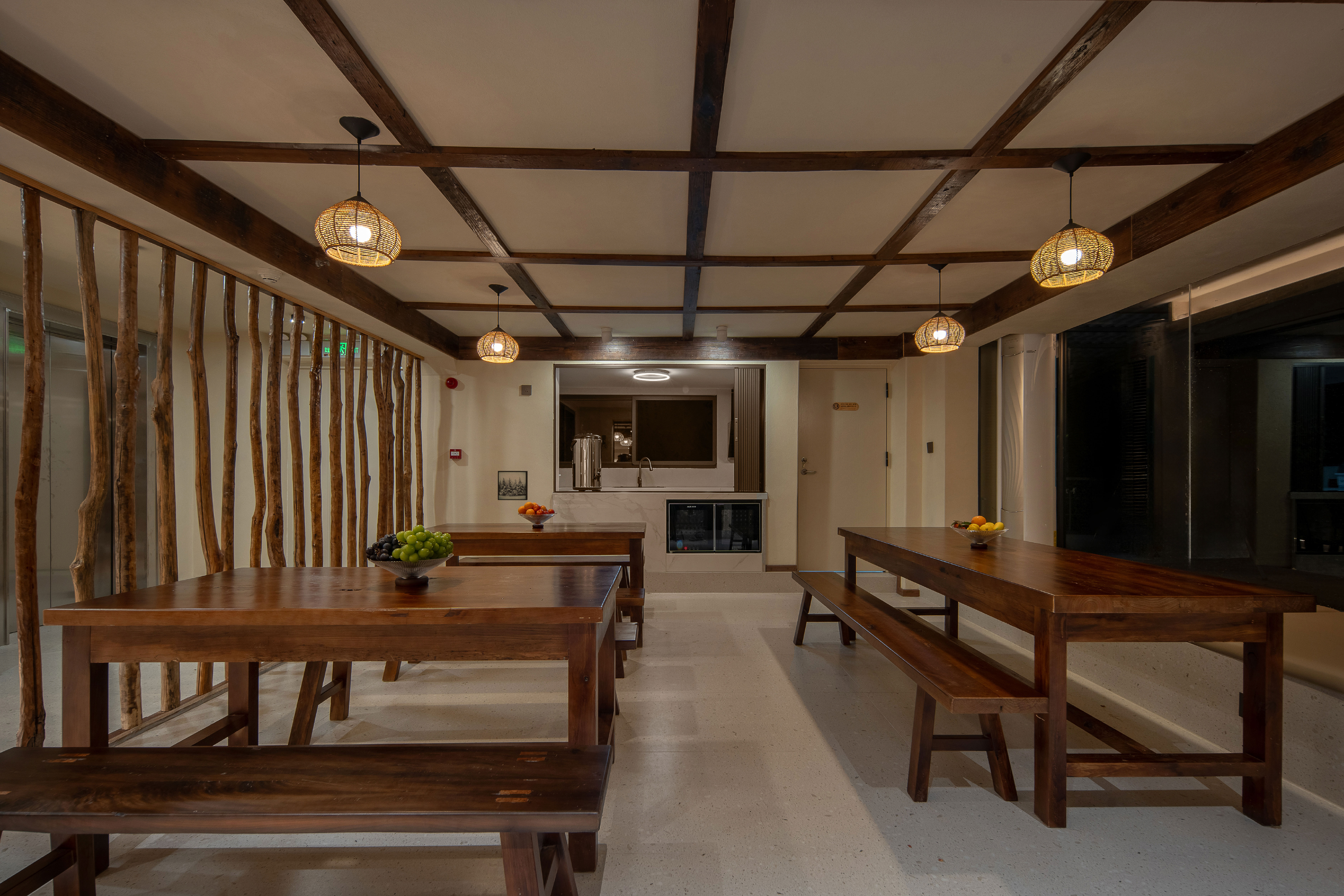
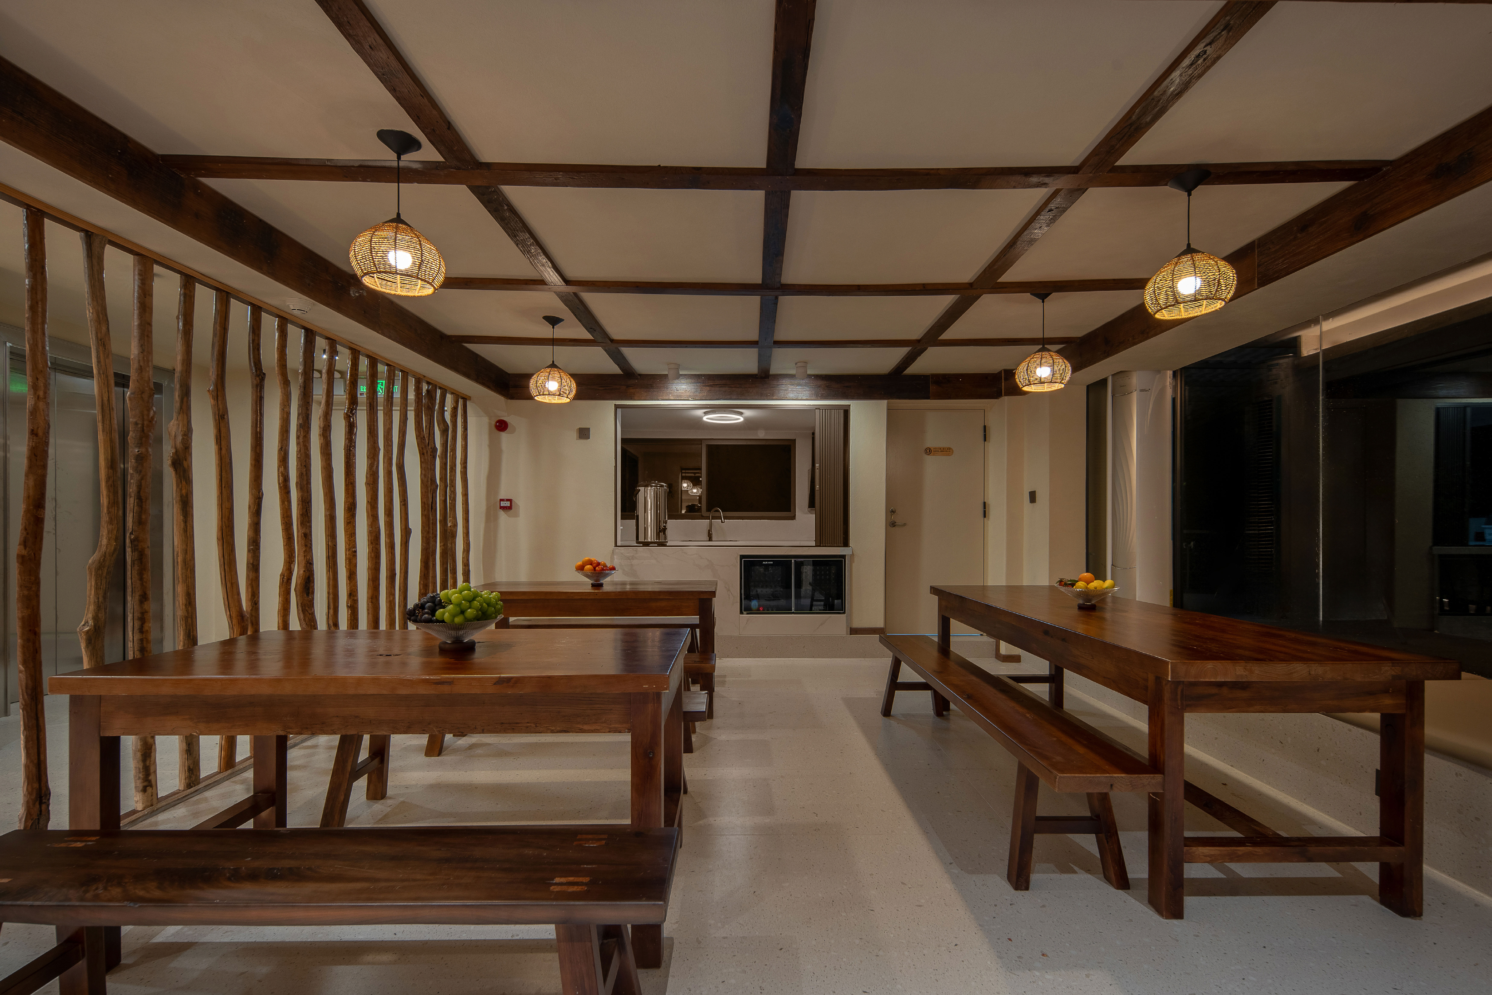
- wall art [497,470,528,501]
